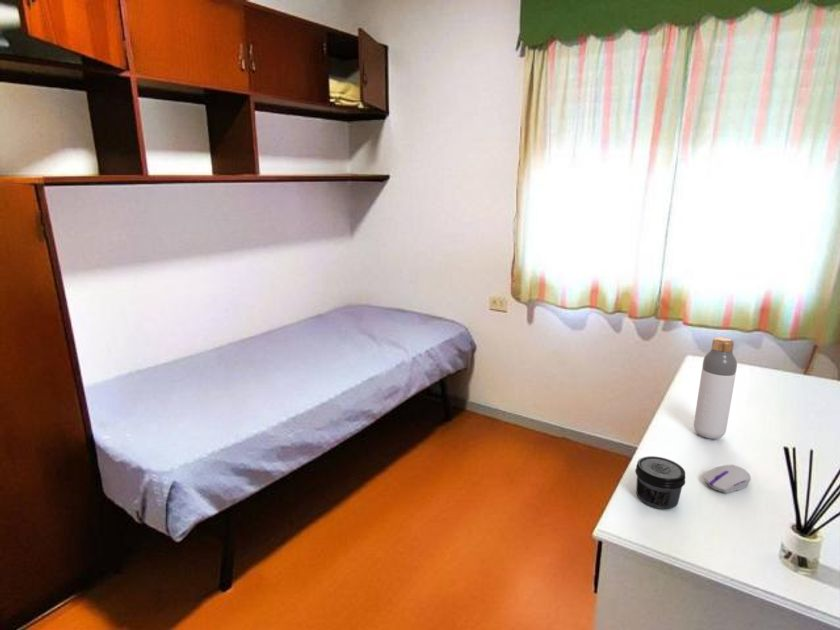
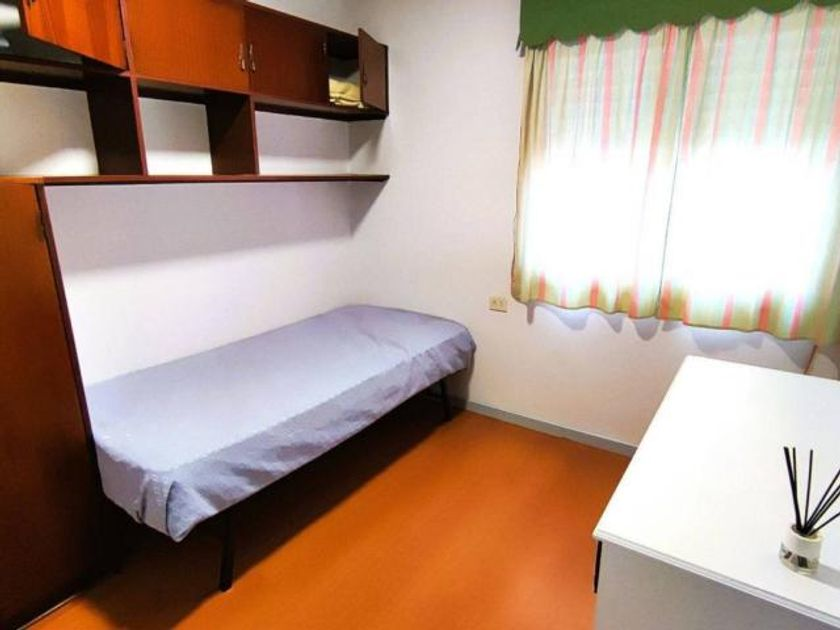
- computer mouse [703,464,752,494]
- bottle [693,336,738,440]
- jar [634,455,686,510]
